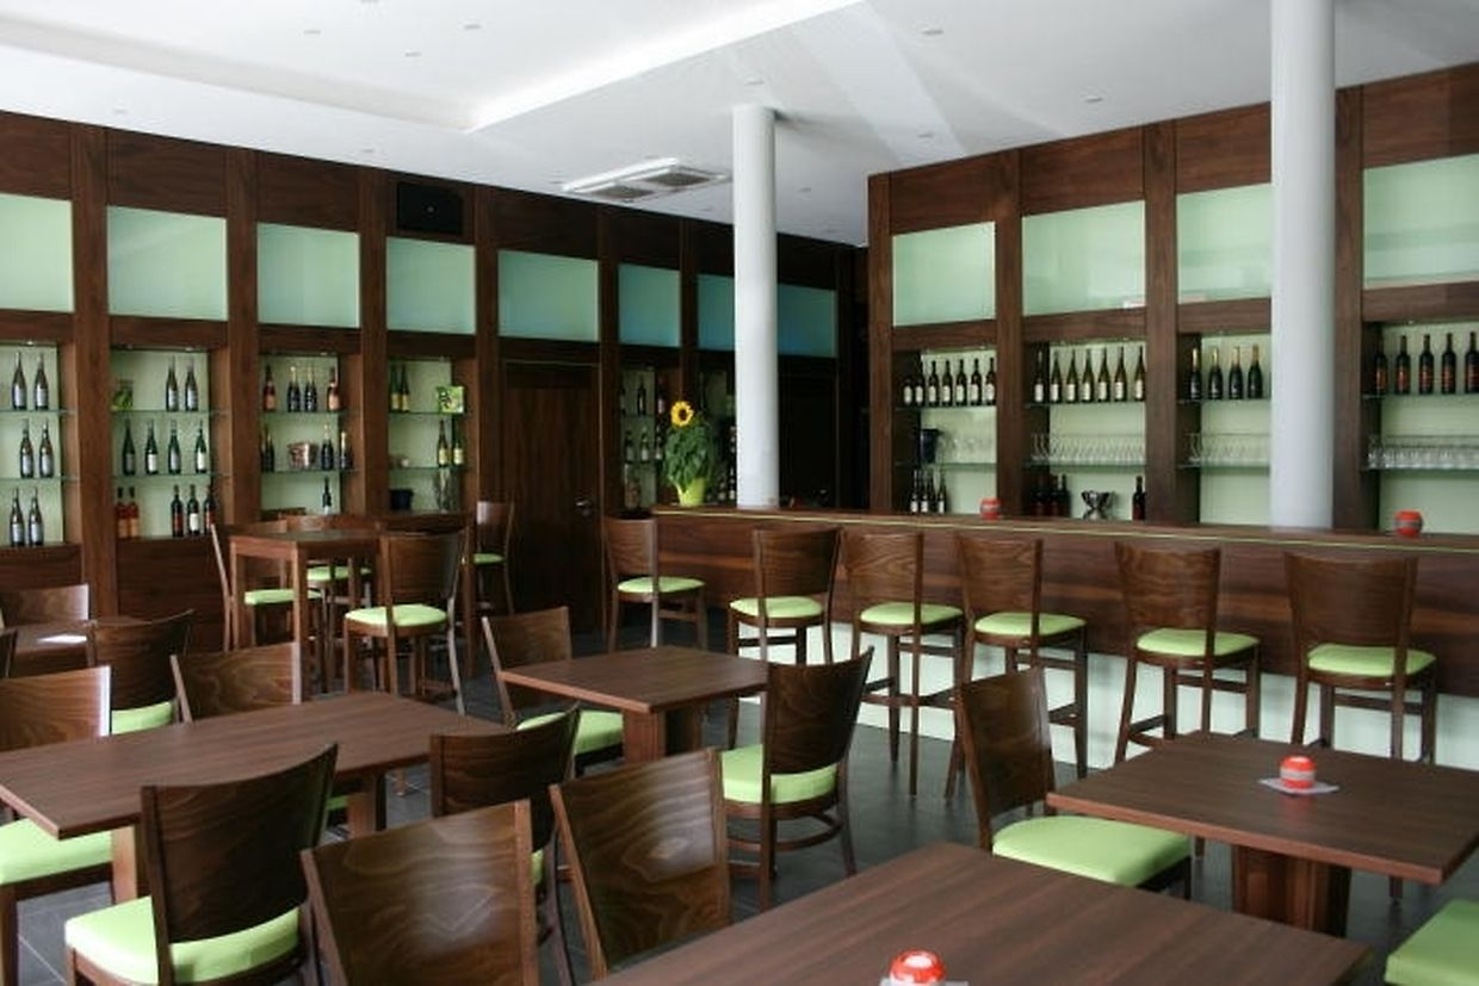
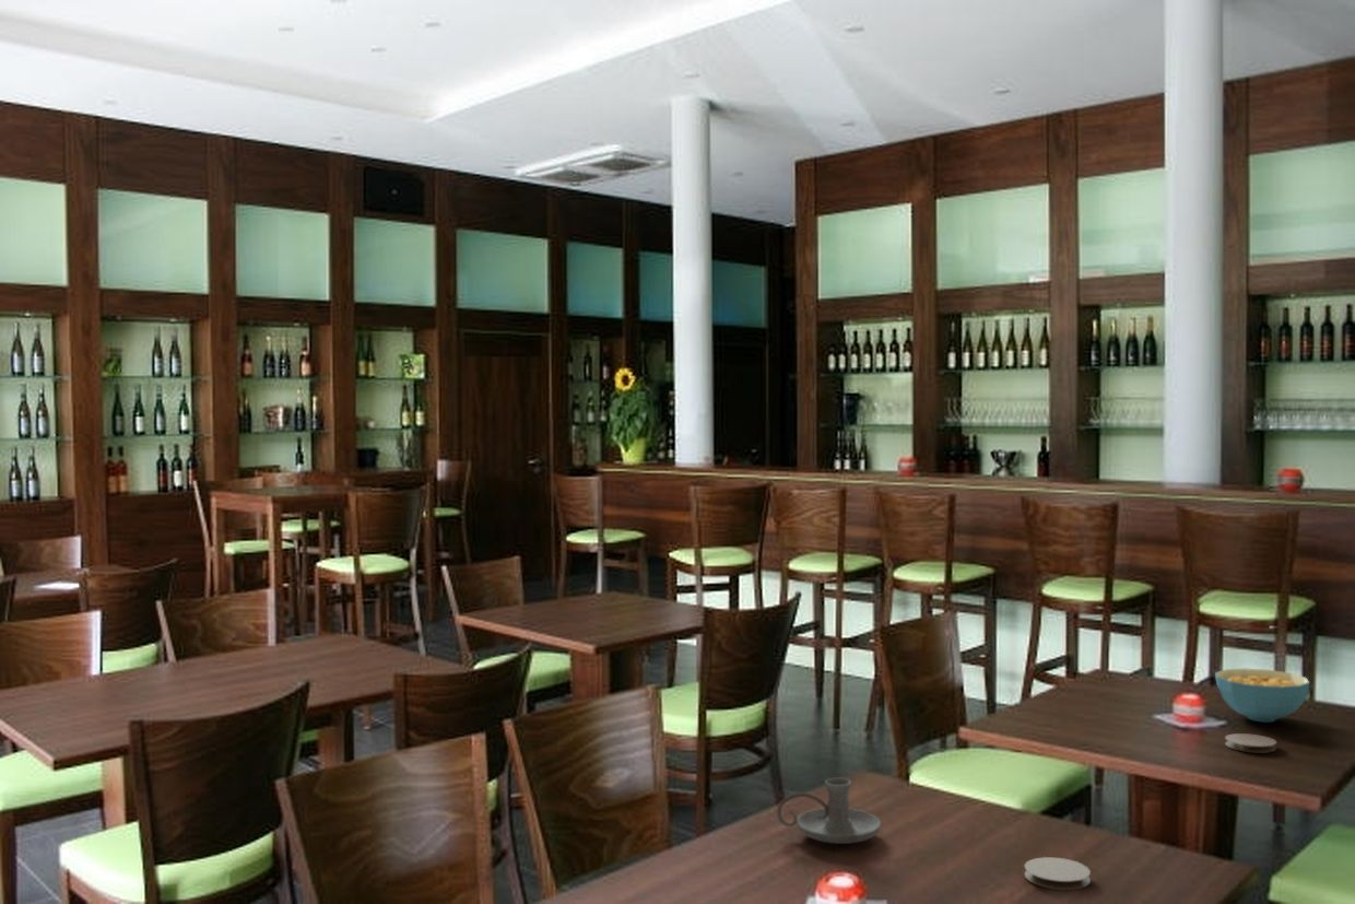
+ candle holder [776,777,882,845]
+ cereal bowl [1214,668,1311,723]
+ coaster [1023,856,1092,891]
+ coaster [1224,732,1277,753]
